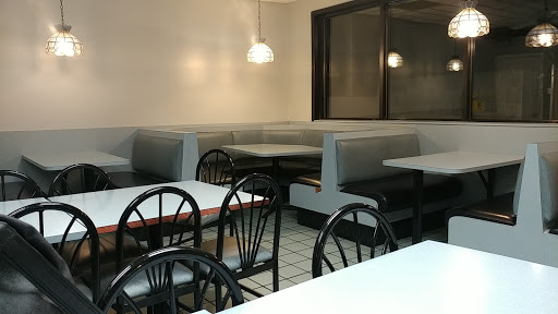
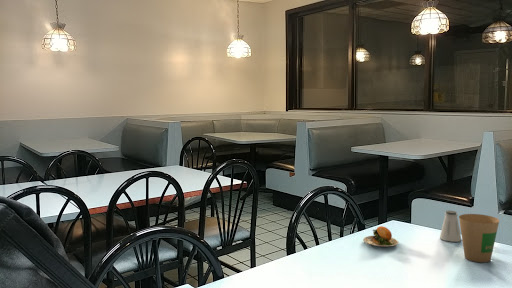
+ saltshaker [439,210,462,243]
+ paper cup [458,213,500,263]
+ burger [362,225,399,247]
